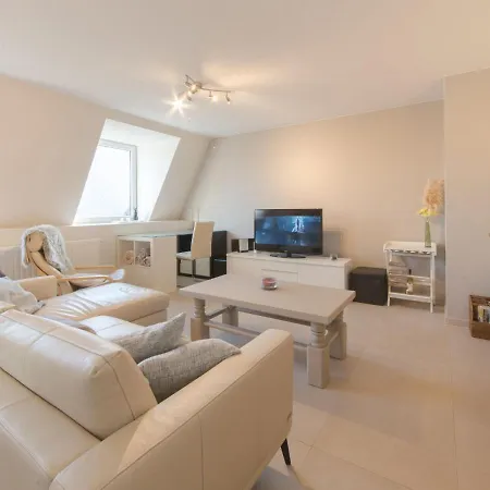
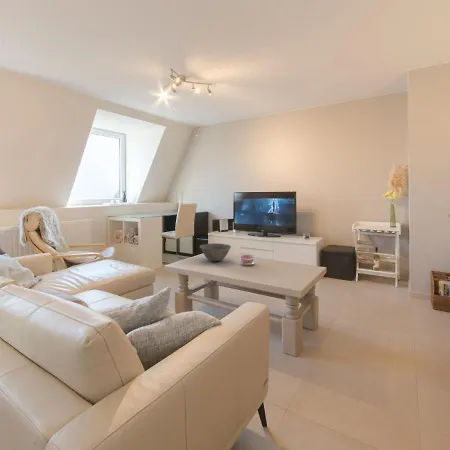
+ bowl [199,242,232,262]
